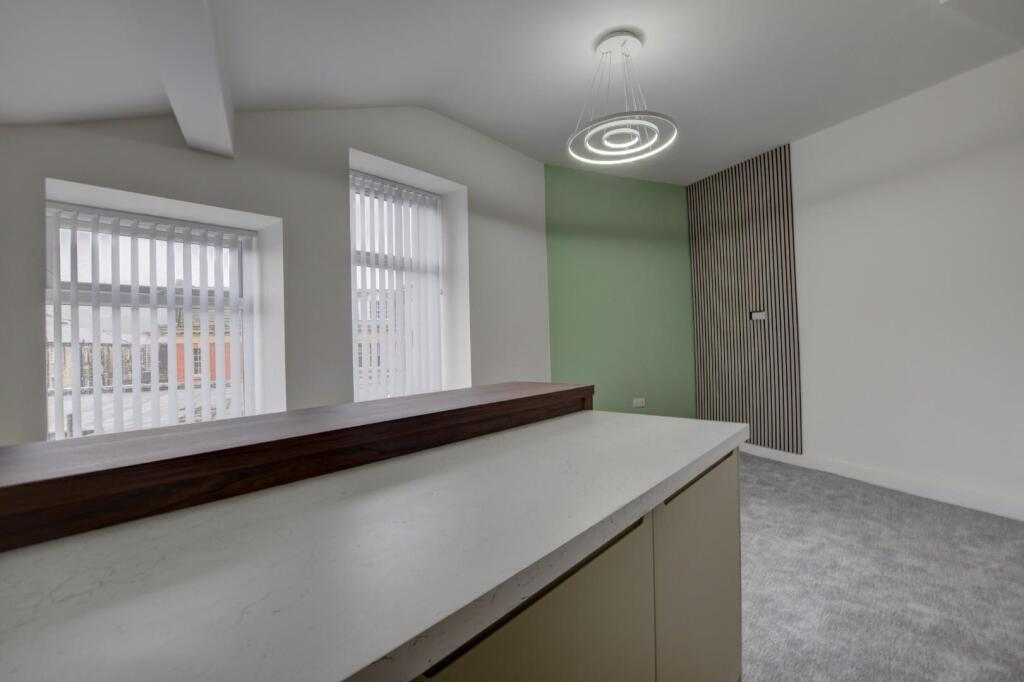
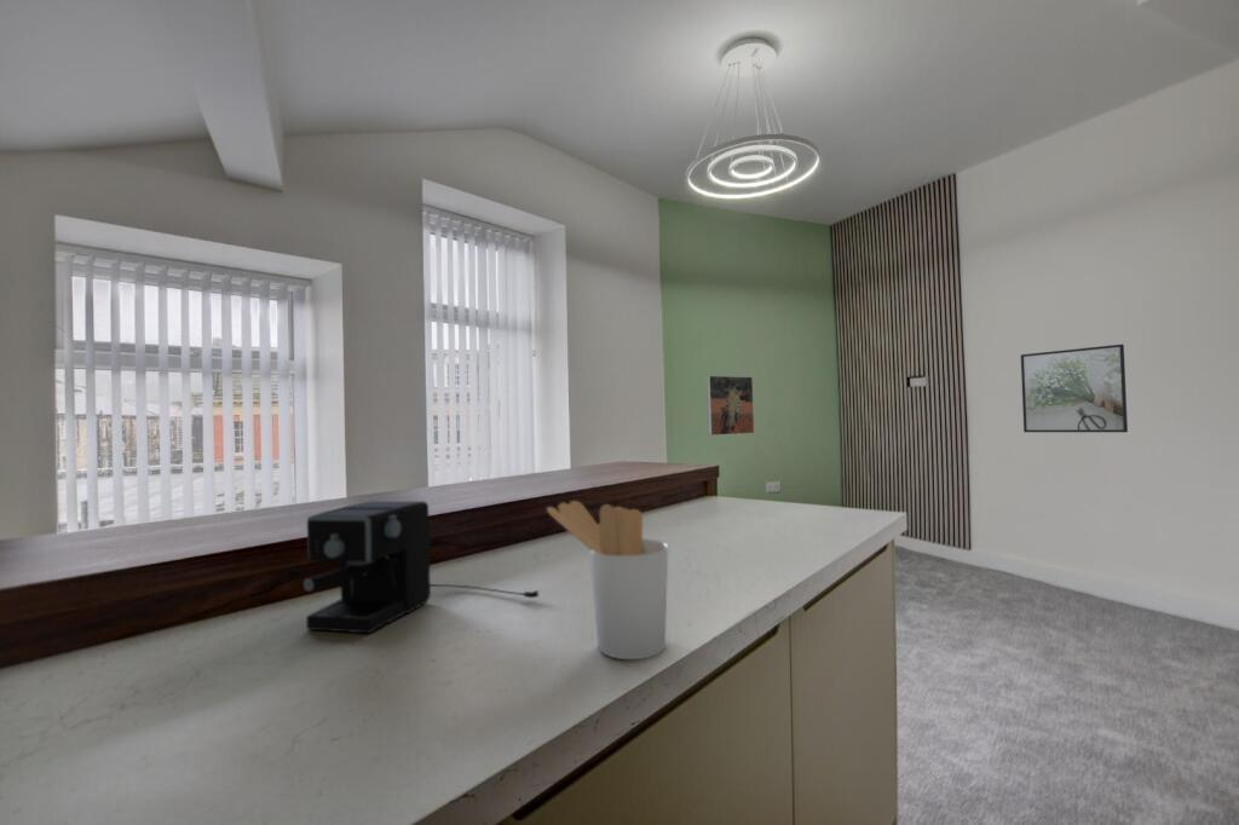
+ coffee maker [302,500,541,634]
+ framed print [1020,344,1129,433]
+ utensil holder [546,500,669,660]
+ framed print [705,375,755,437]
